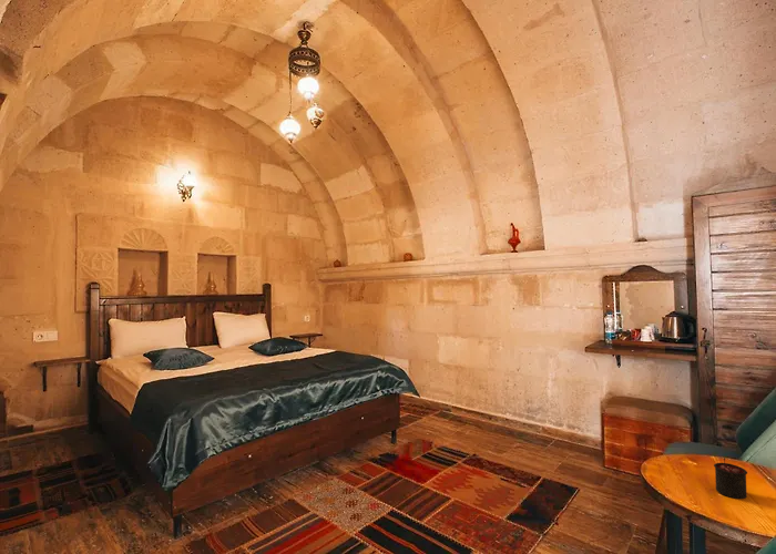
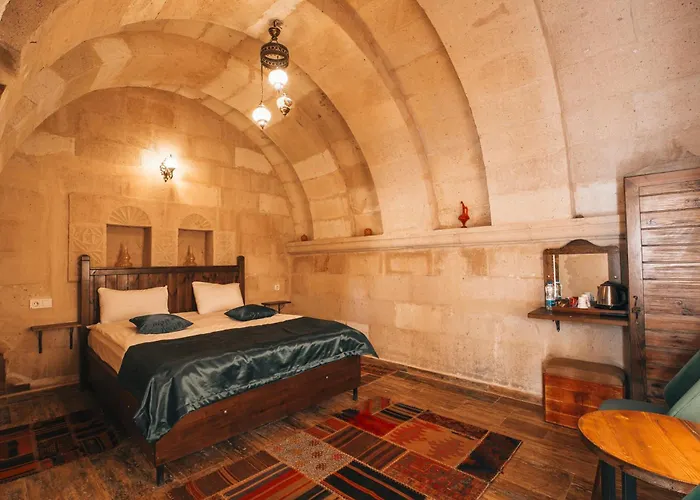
- candle [713,456,748,500]
